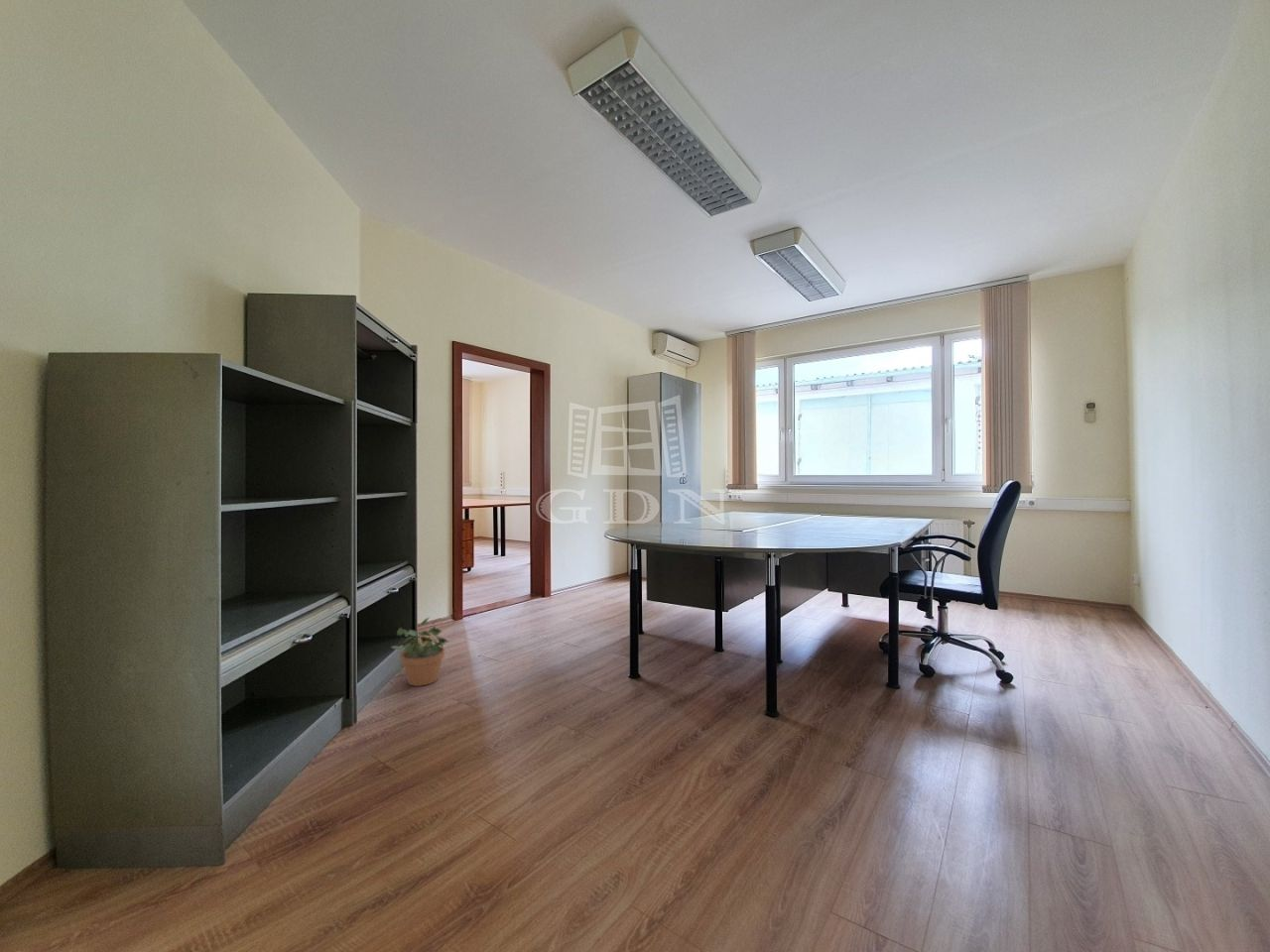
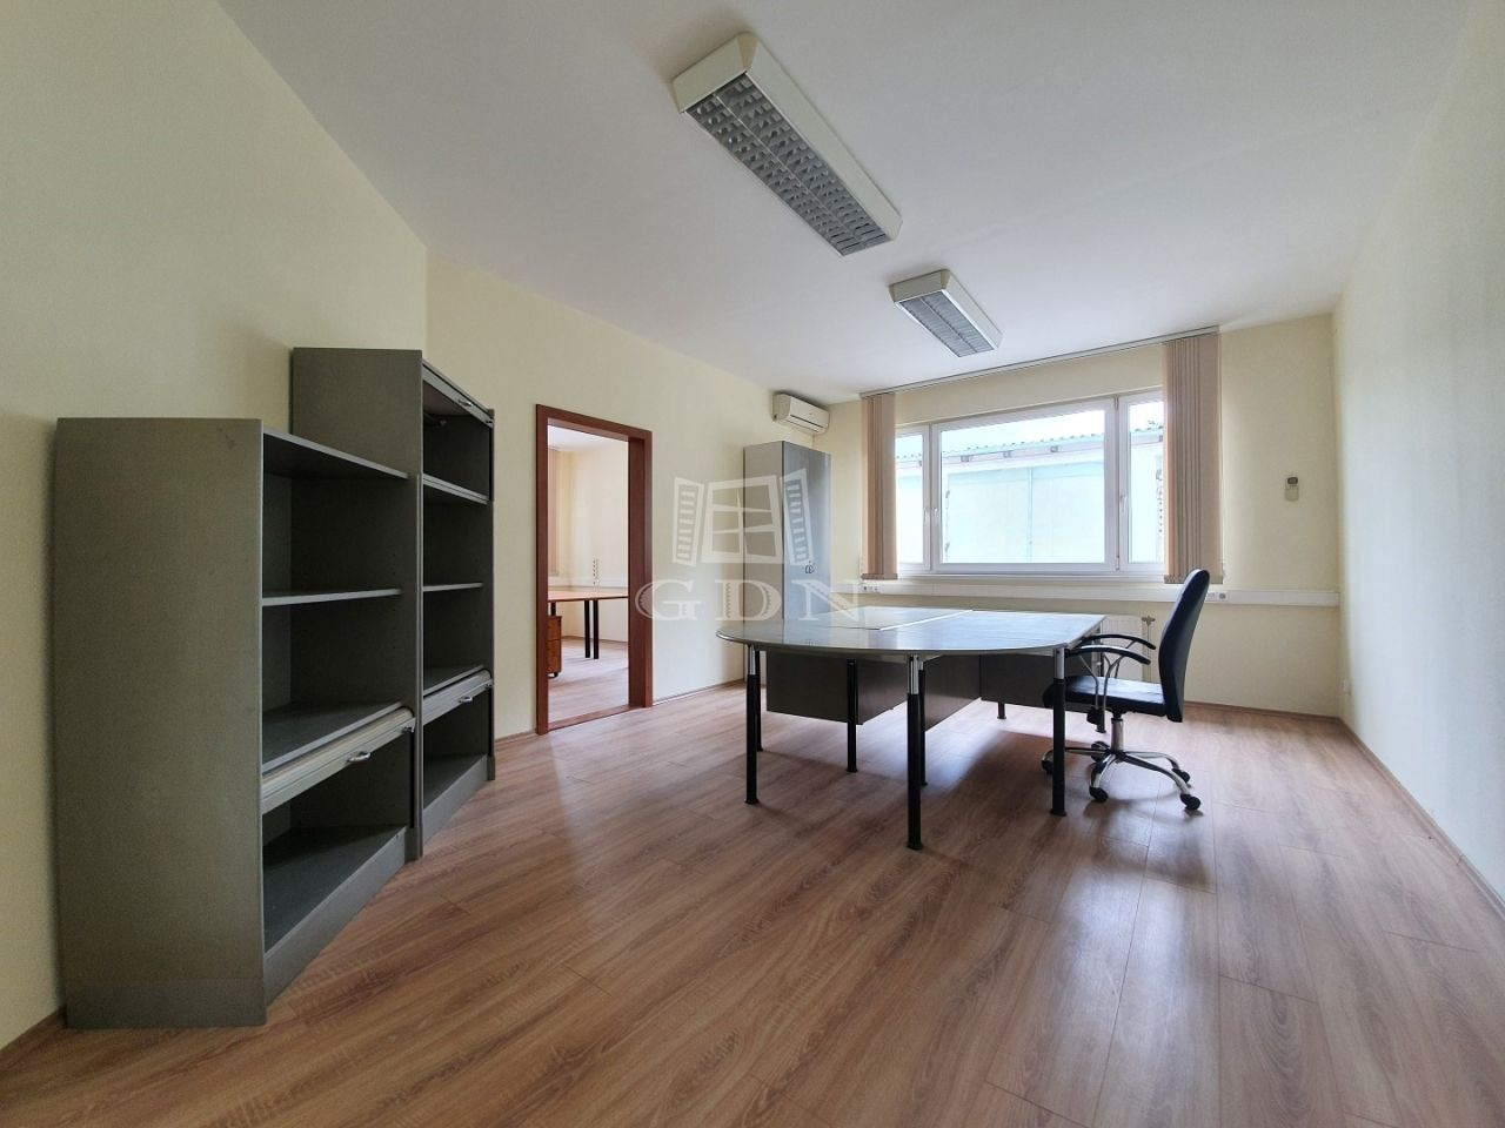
- potted plant [390,617,450,687]
